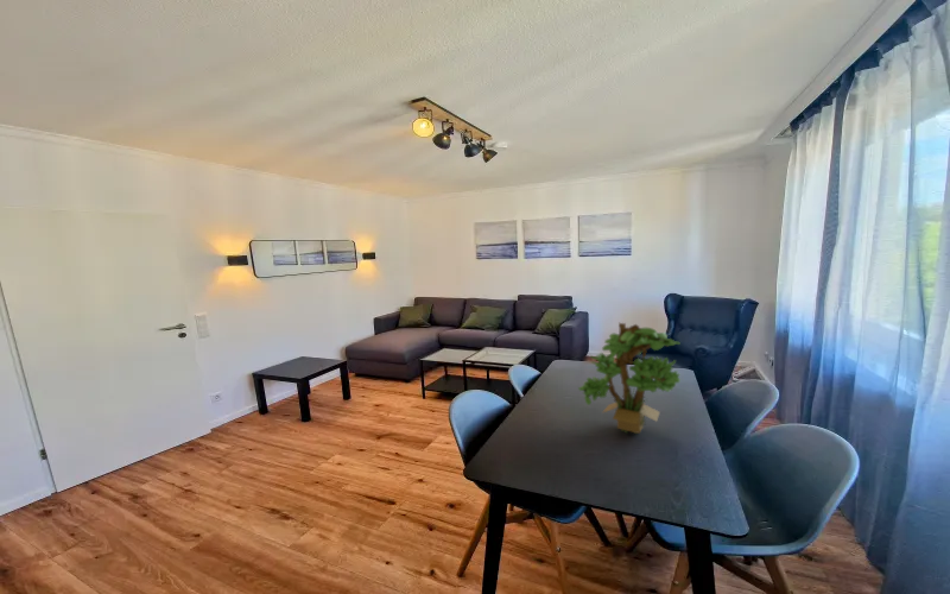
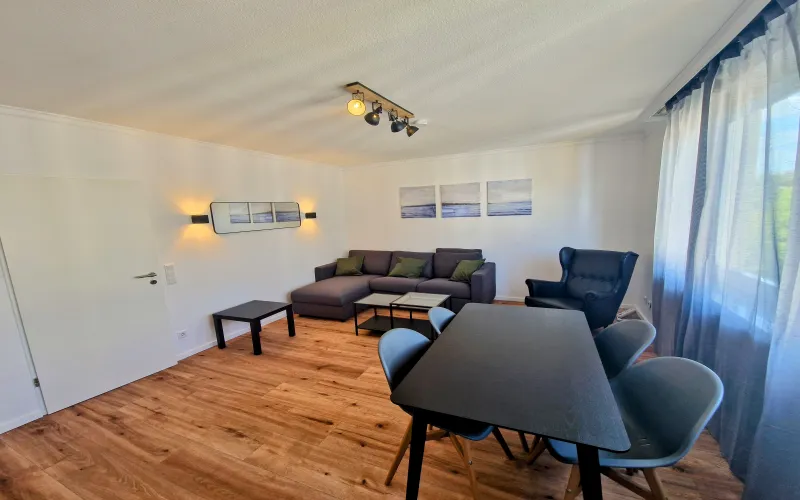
- flower bouquet [577,322,682,435]
